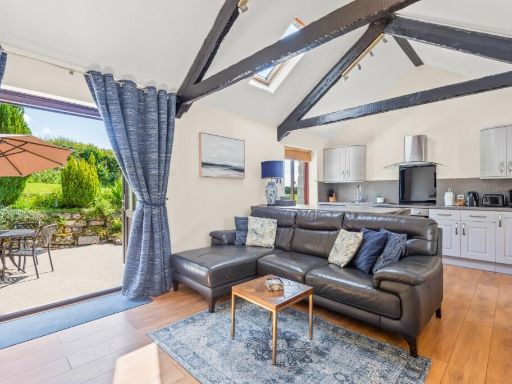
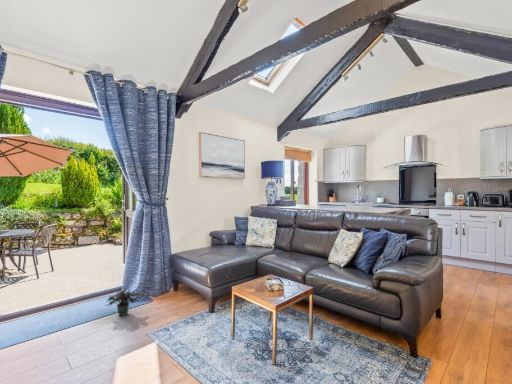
+ potted plant [104,288,141,317]
